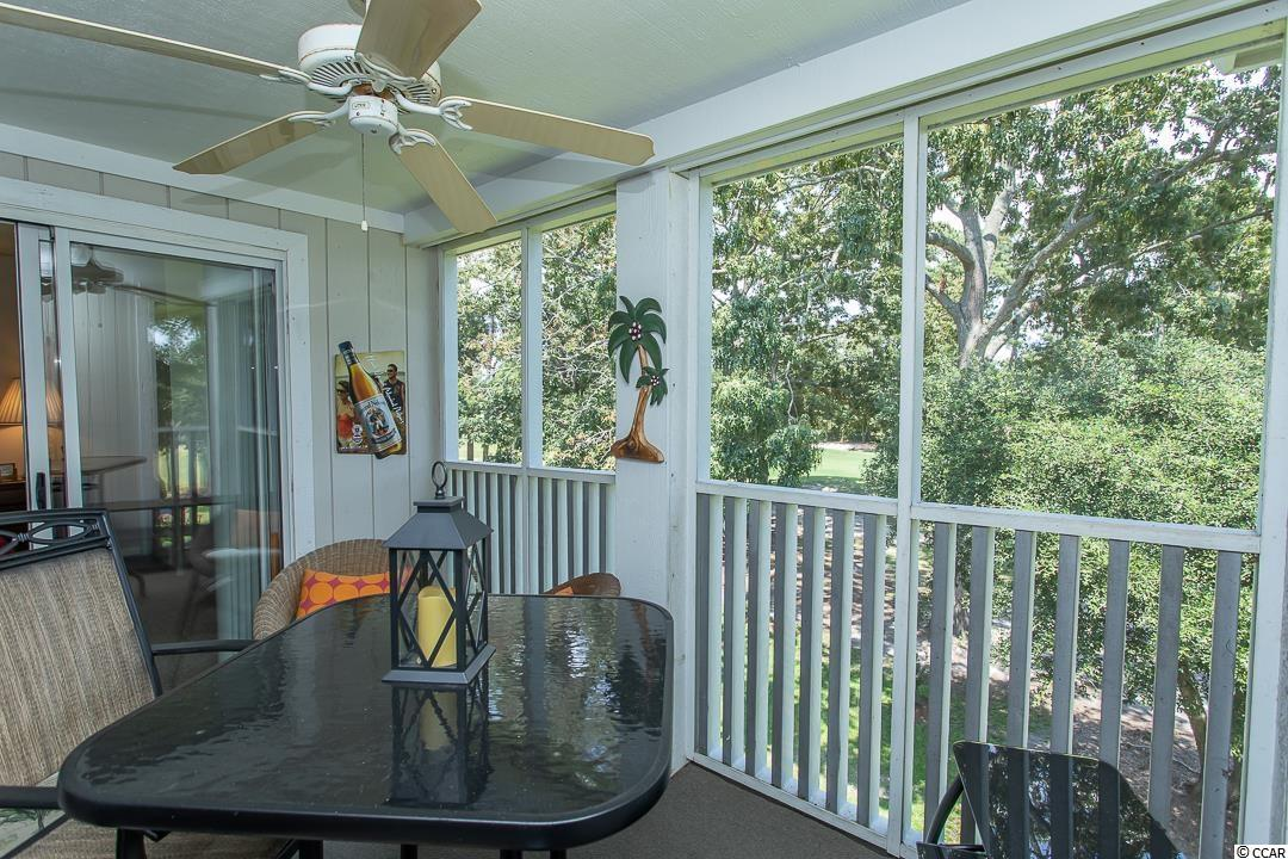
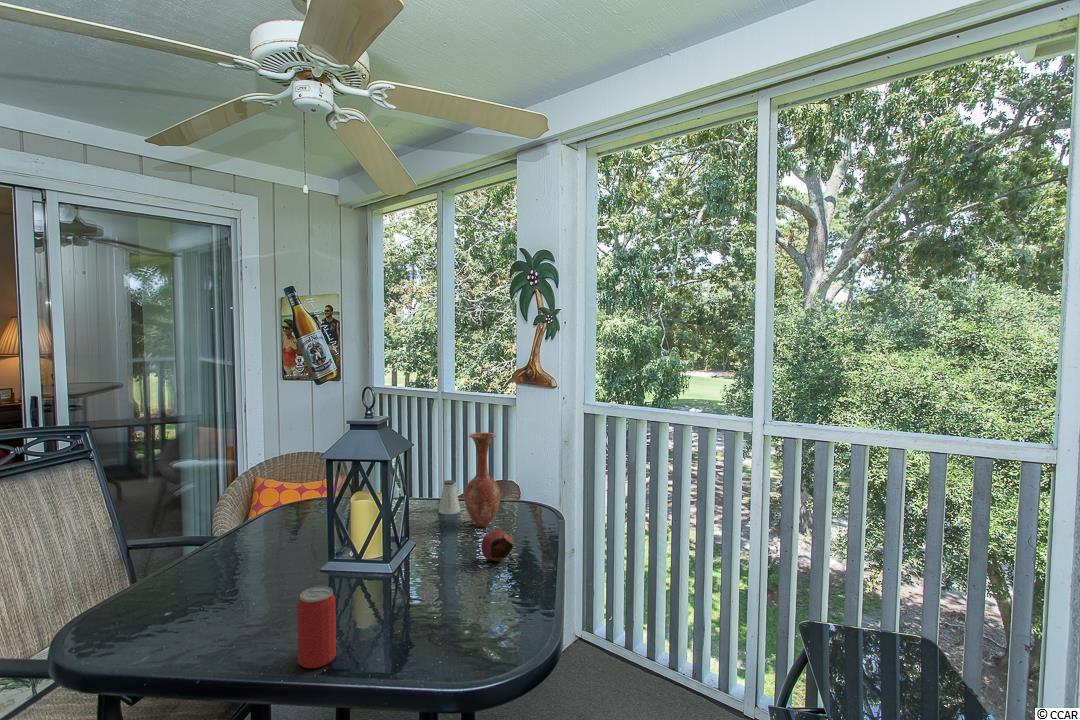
+ vase [463,432,501,528]
+ saltshaker [437,479,461,515]
+ beverage can [296,585,337,669]
+ apple [480,528,515,562]
